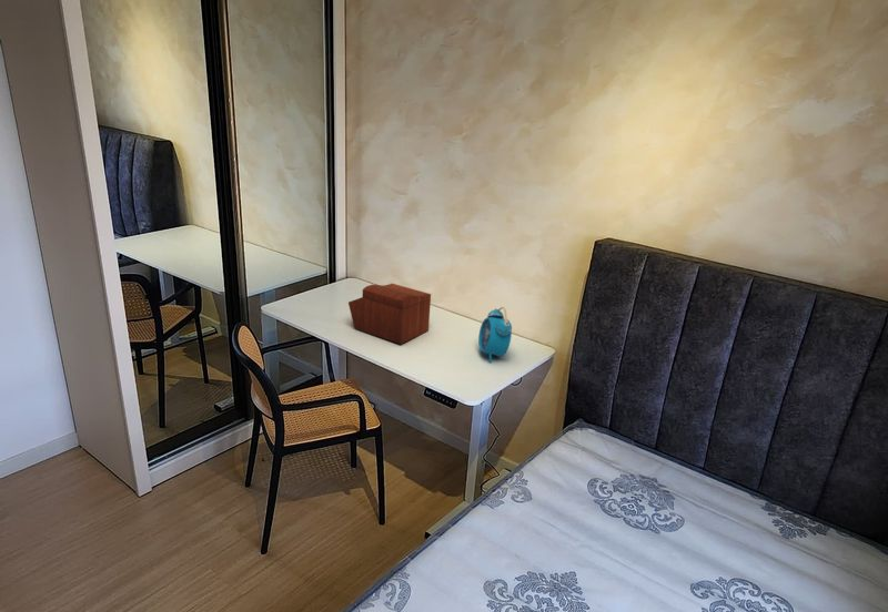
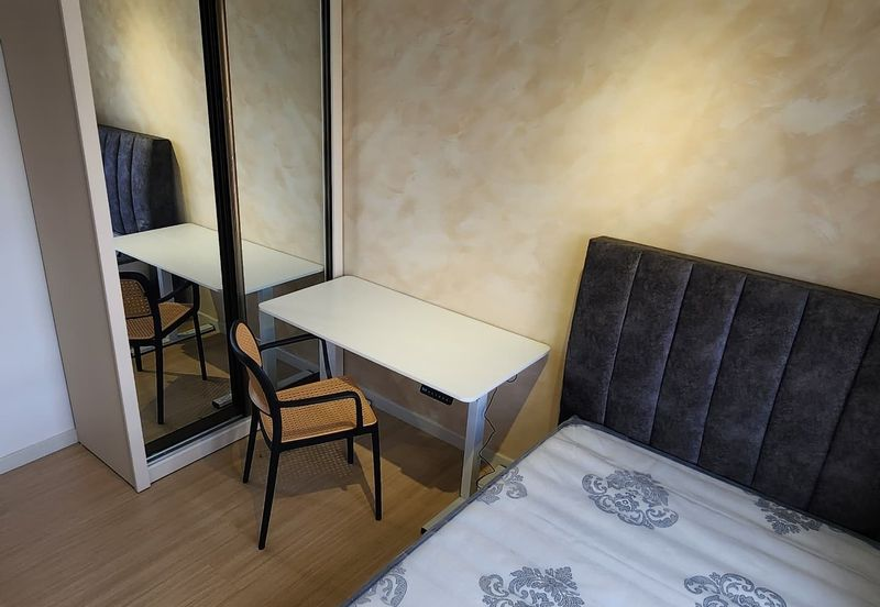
- sewing box [347,283,432,345]
- alarm clock [477,306,513,363]
